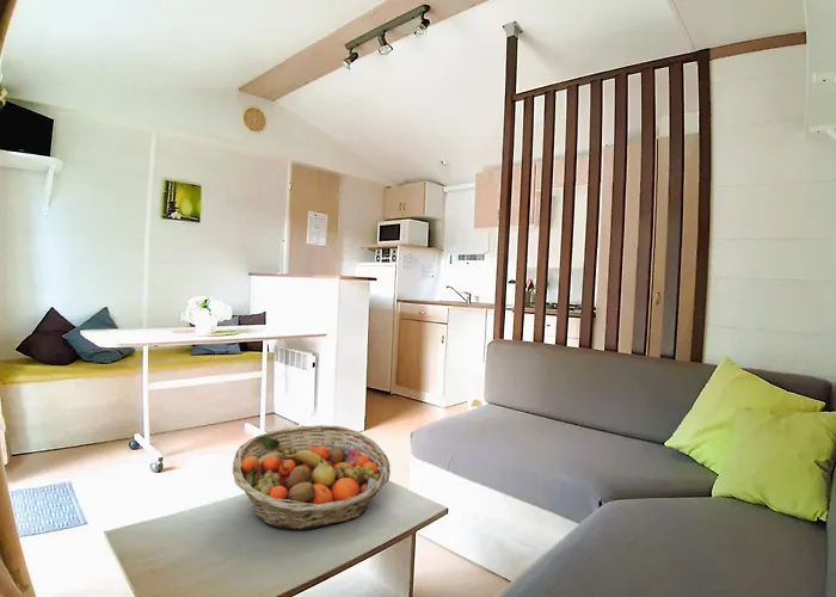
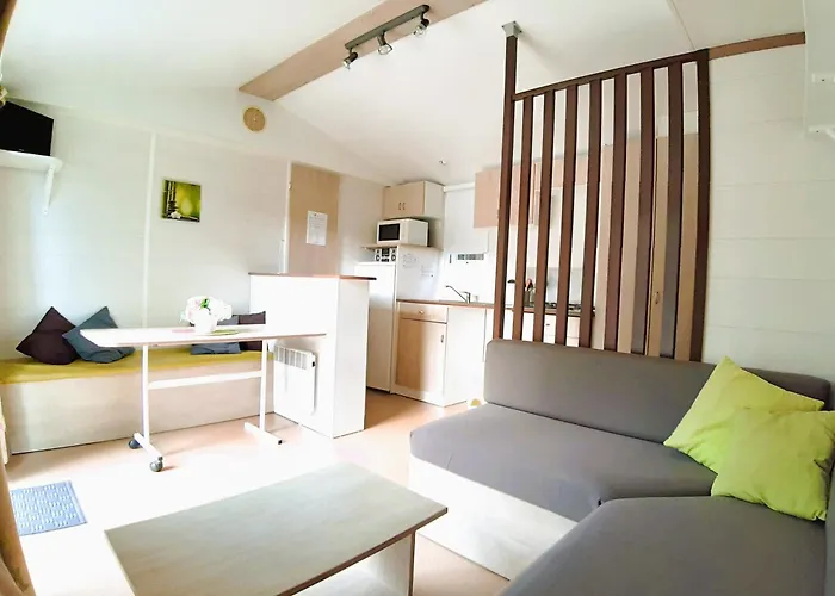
- fruit basket [232,424,392,531]
